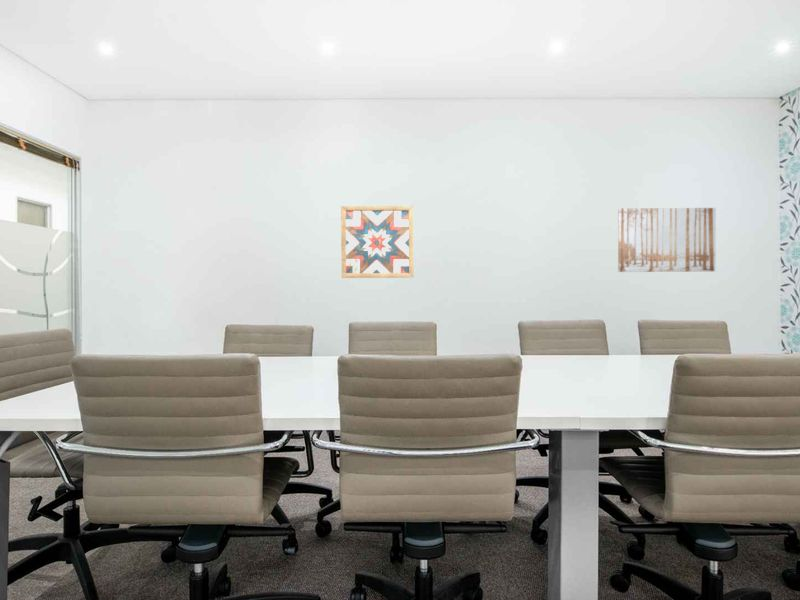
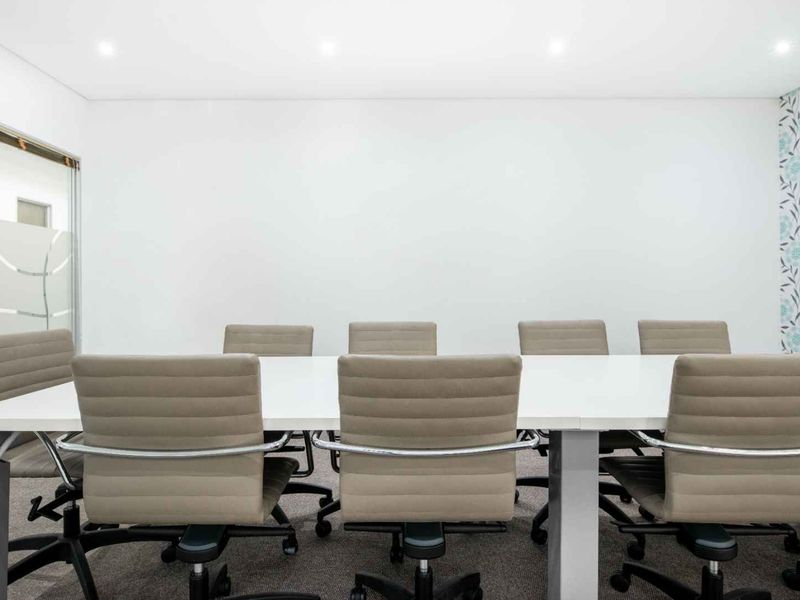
- wall art [617,207,717,273]
- wall art [340,205,414,279]
